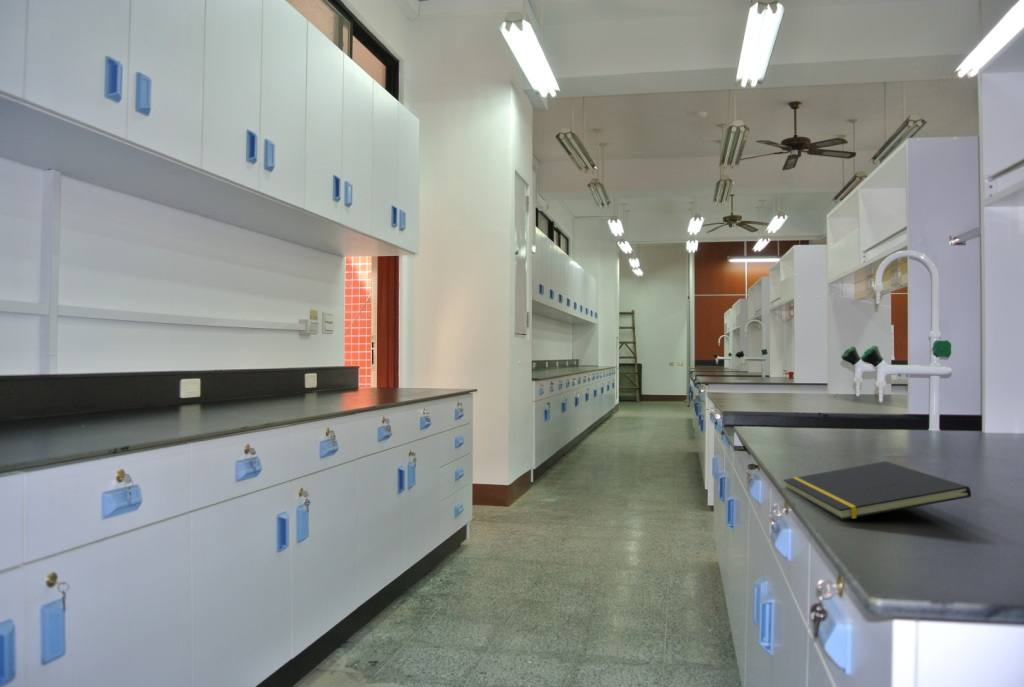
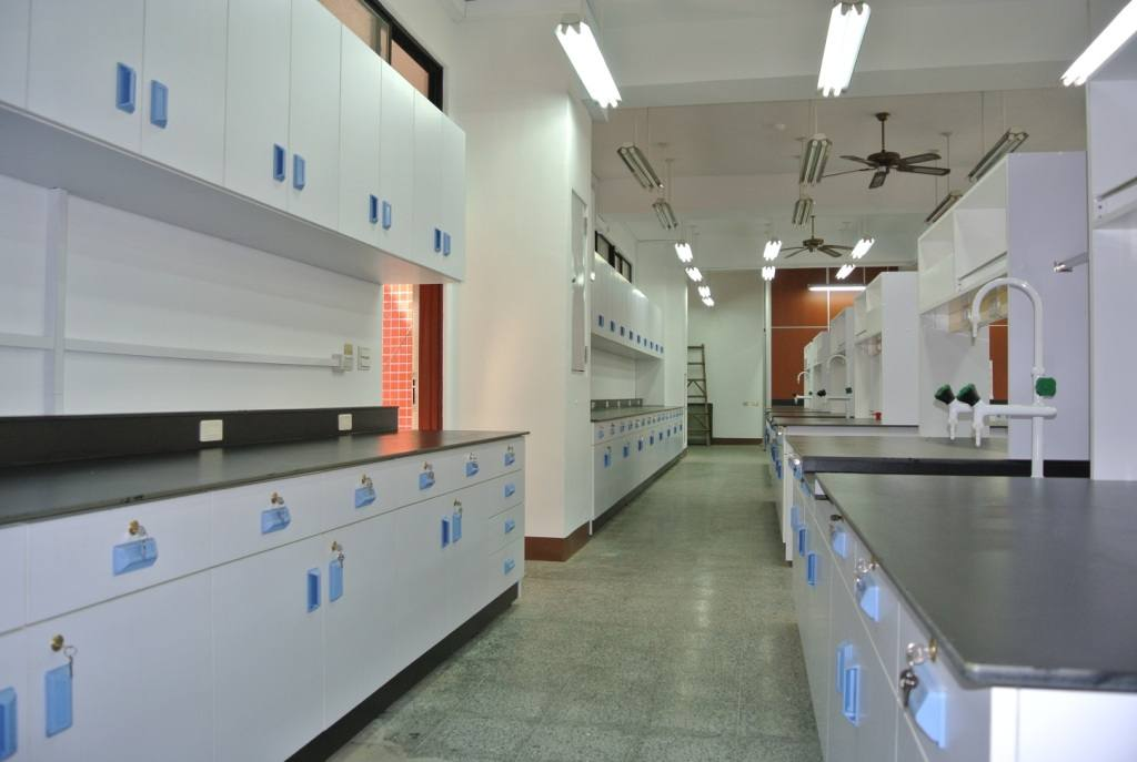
- notepad [783,460,972,521]
